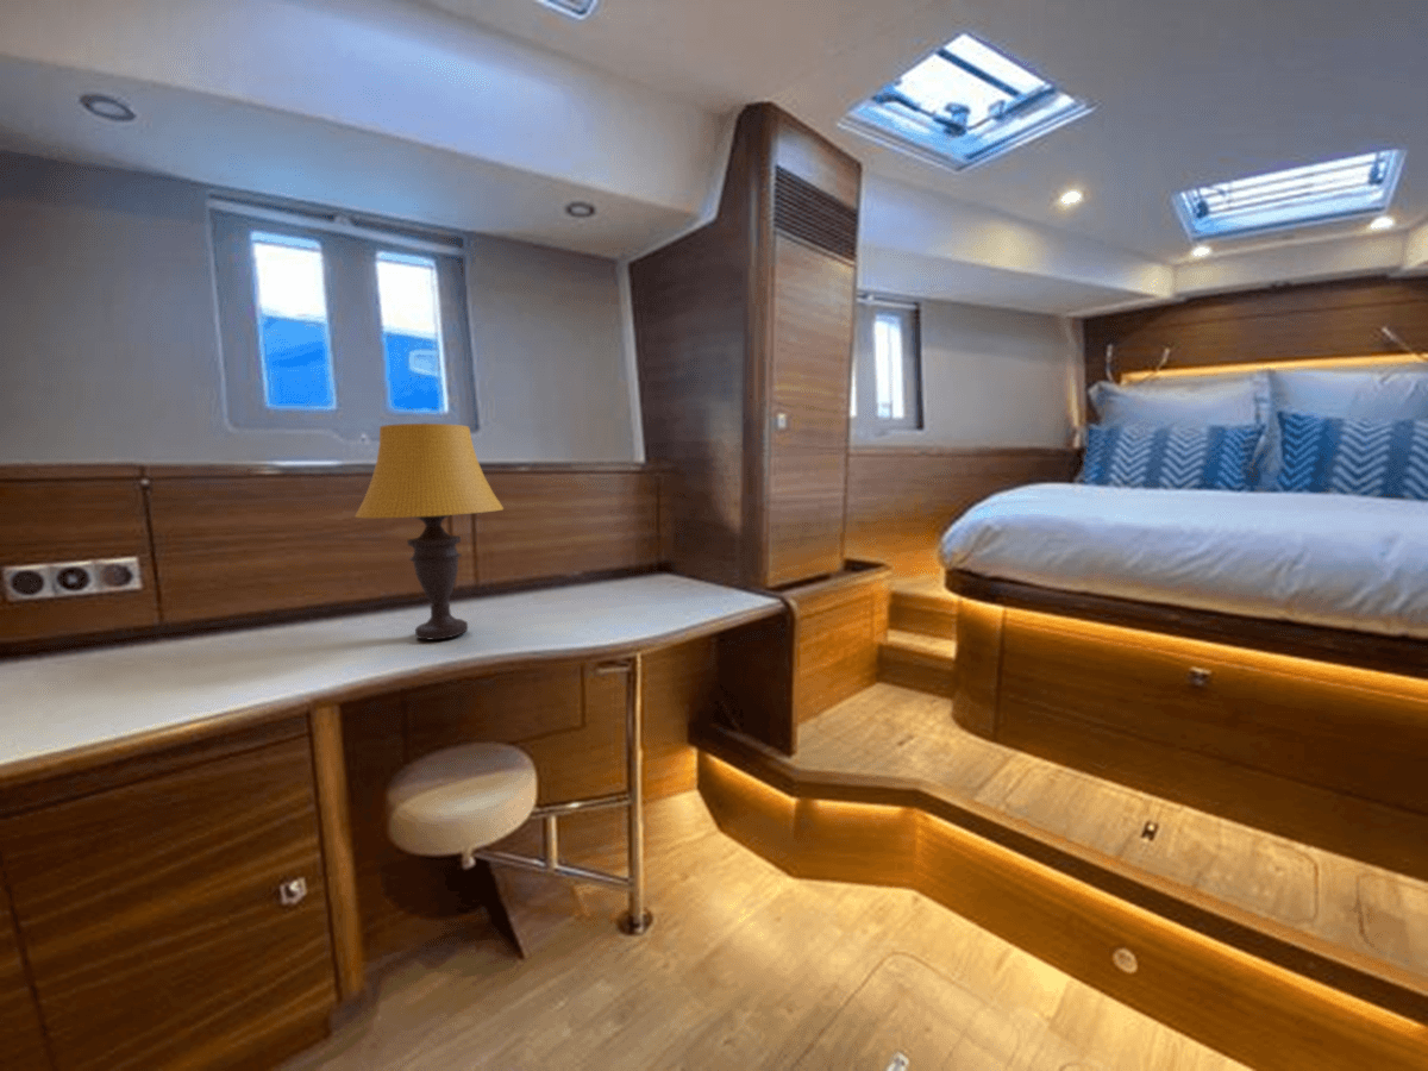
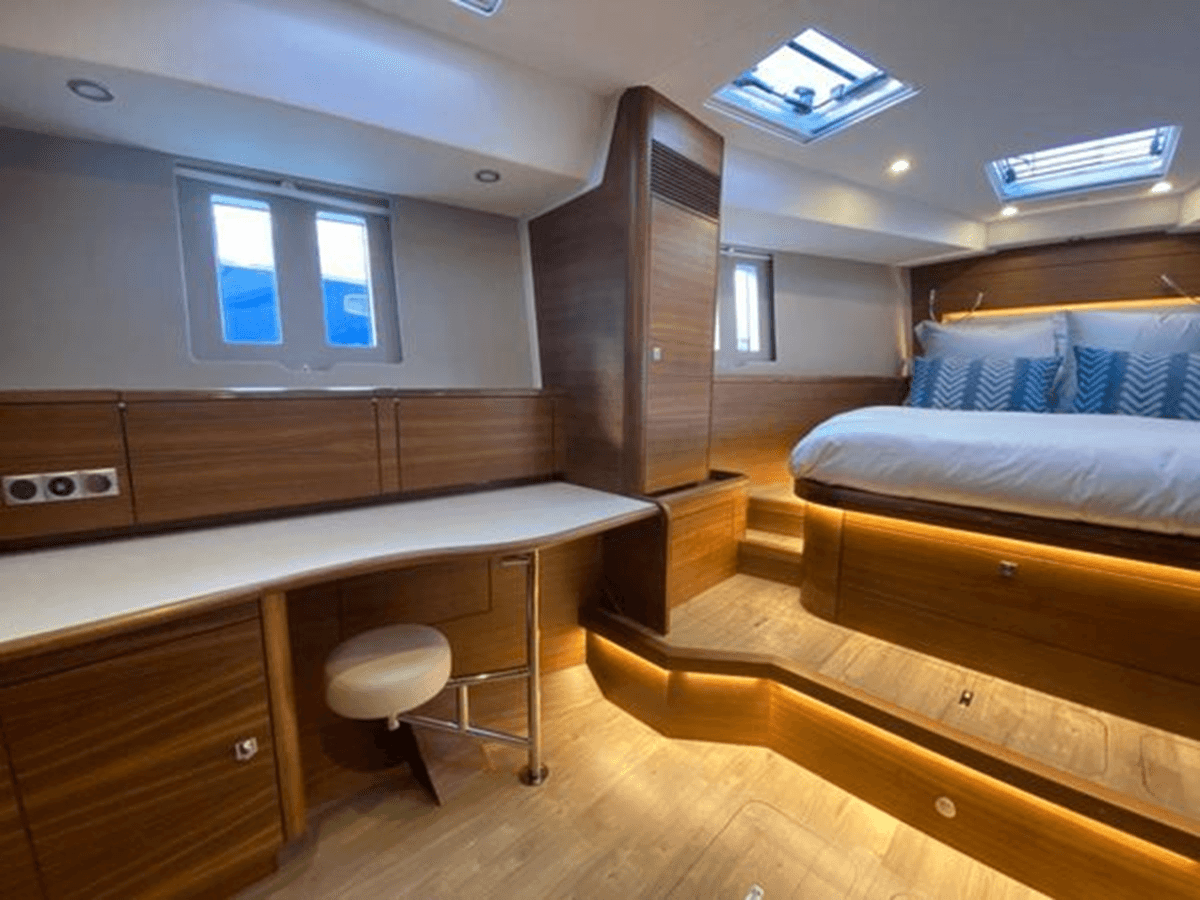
- table lamp [355,422,505,640]
